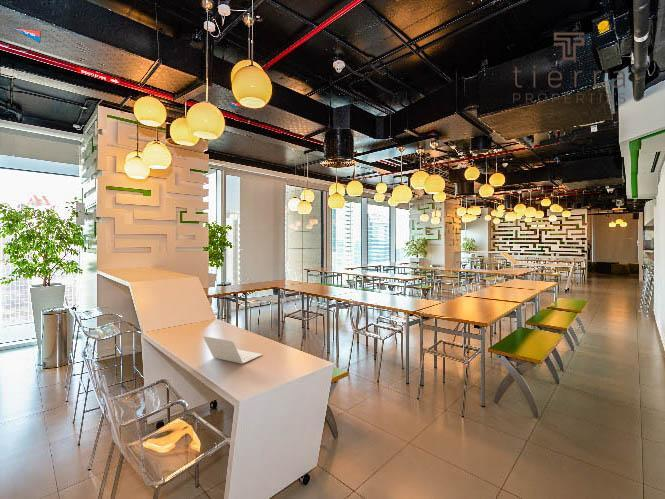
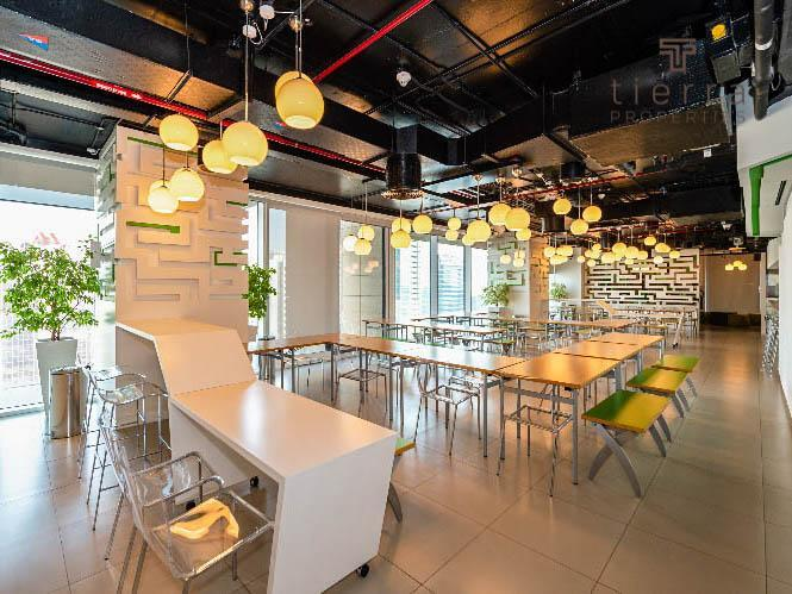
- laptop [202,335,263,365]
